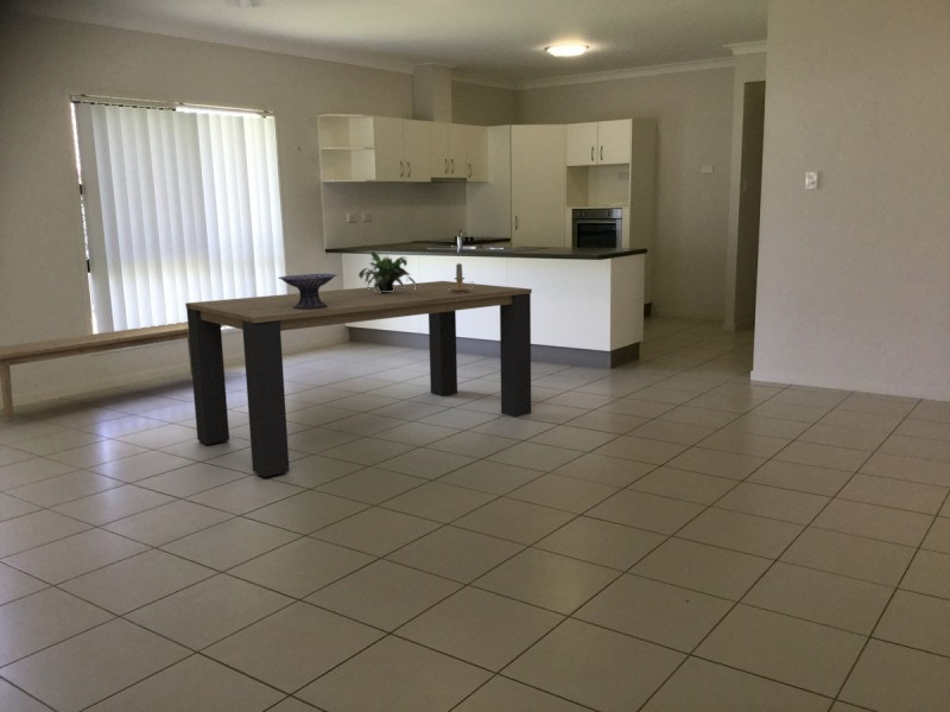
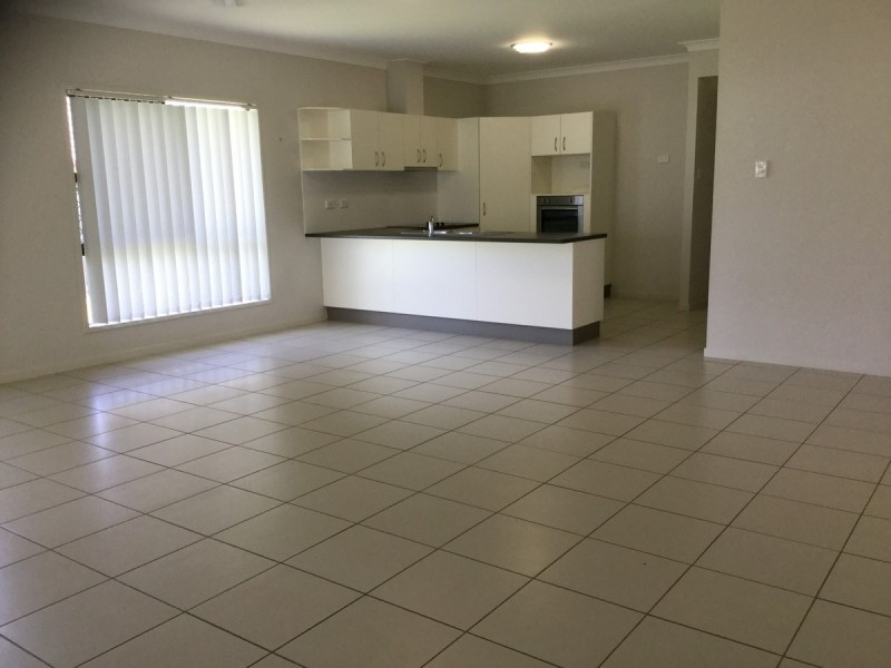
- decorative bowl [278,273,338,309]
- candlestick [448,262,474,293]
- dining table [184,280,533,478]
- potted plant [357,249,417,293]
- bench [0,320,224,422]
